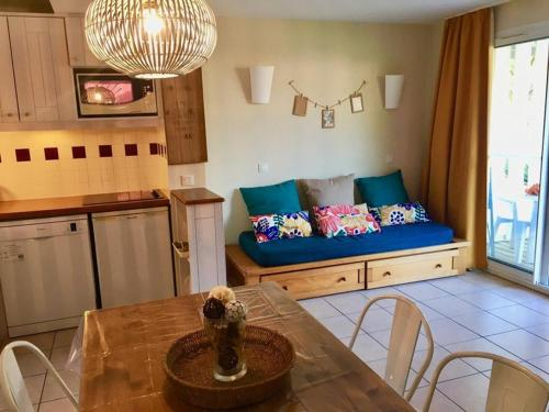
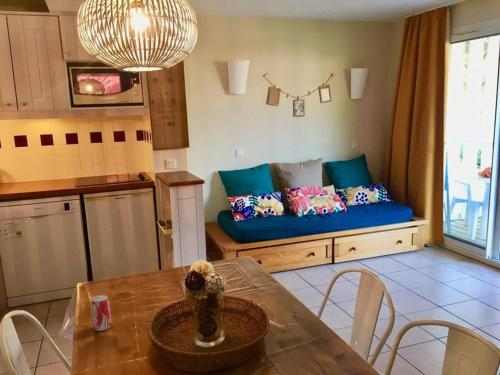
+ beverage can [90,294,112,332]
